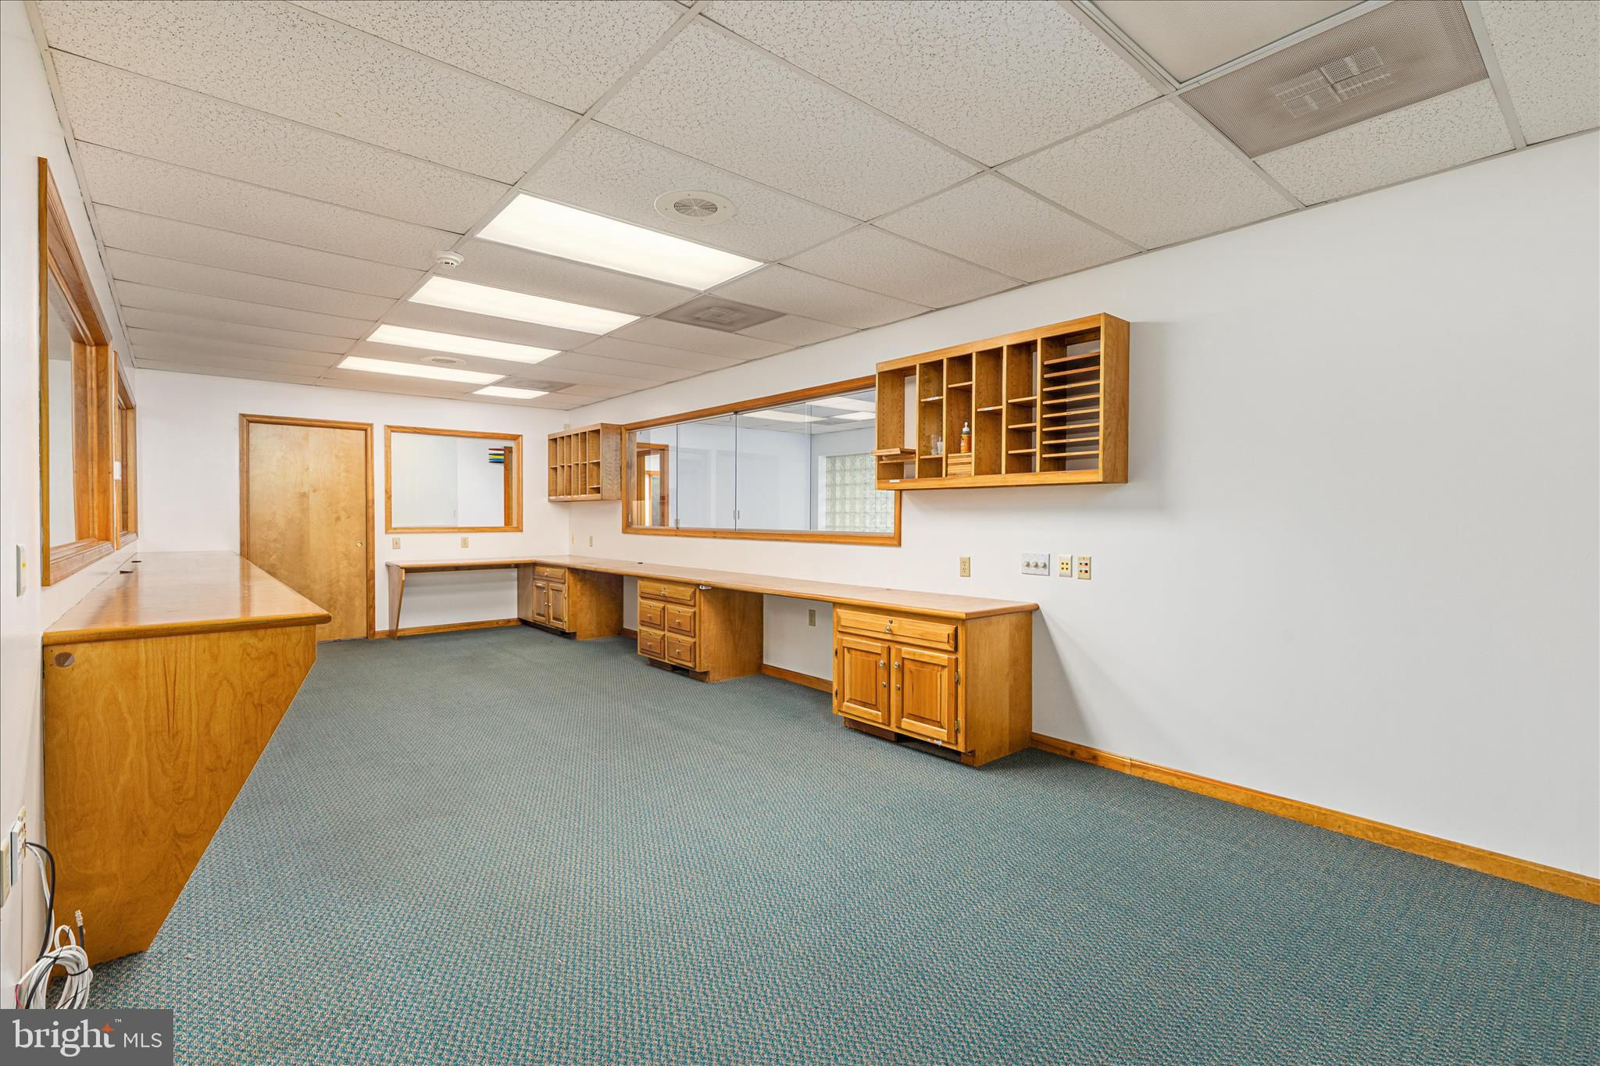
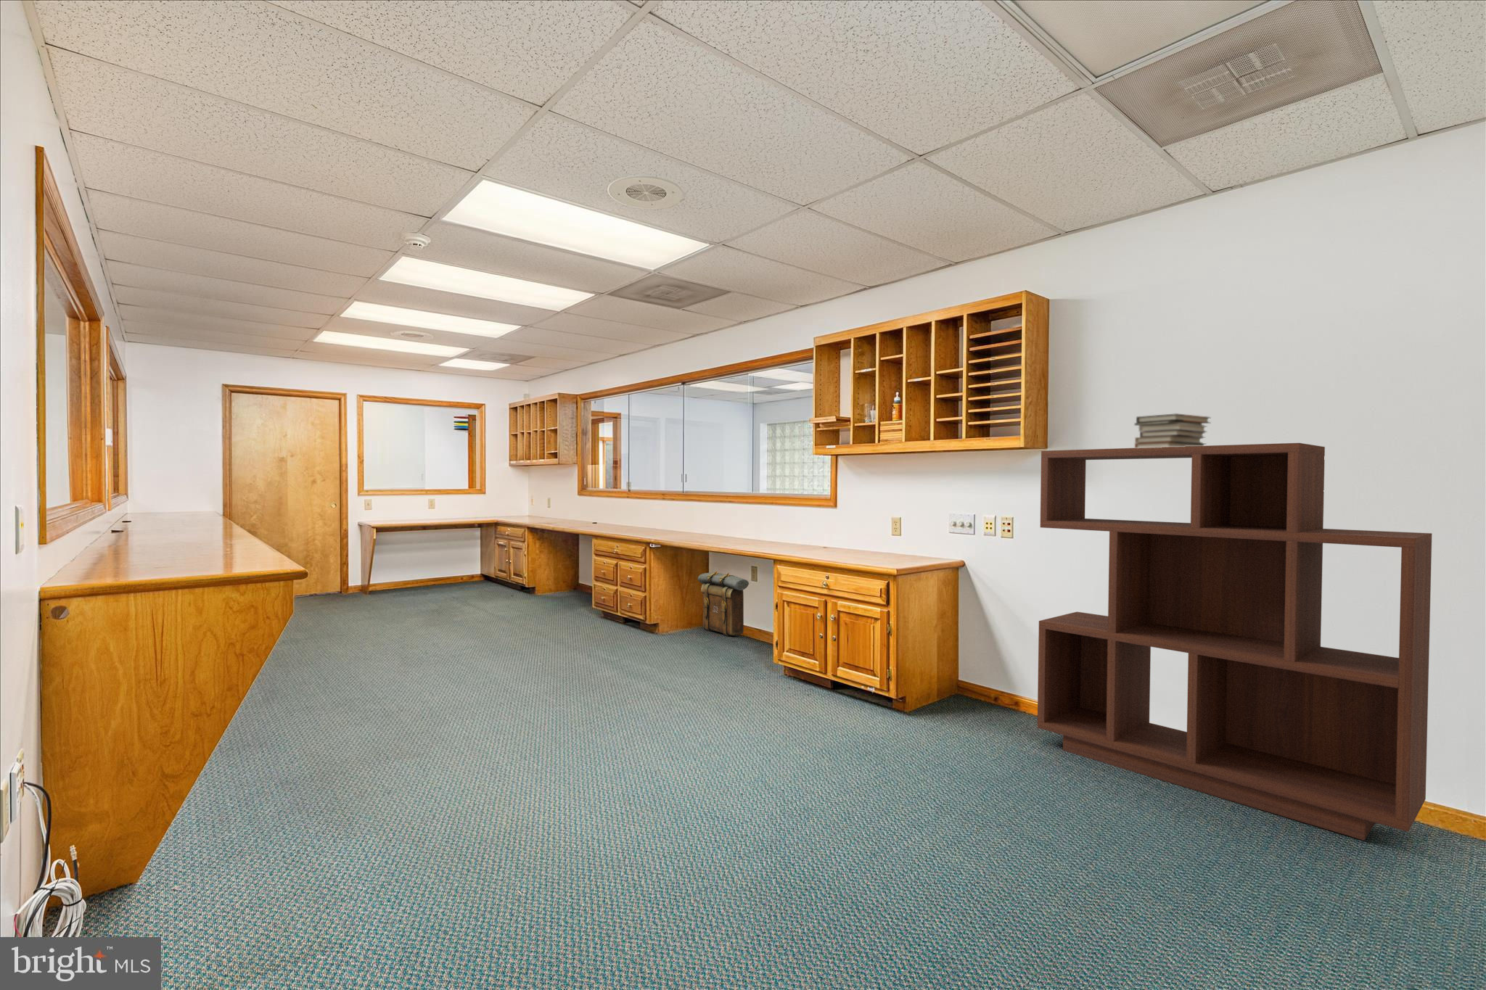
+ backpack [697,570,749,636]
+ bookcase [1036,442,1432,841]
+ book stack [1134,412,1212,449]
